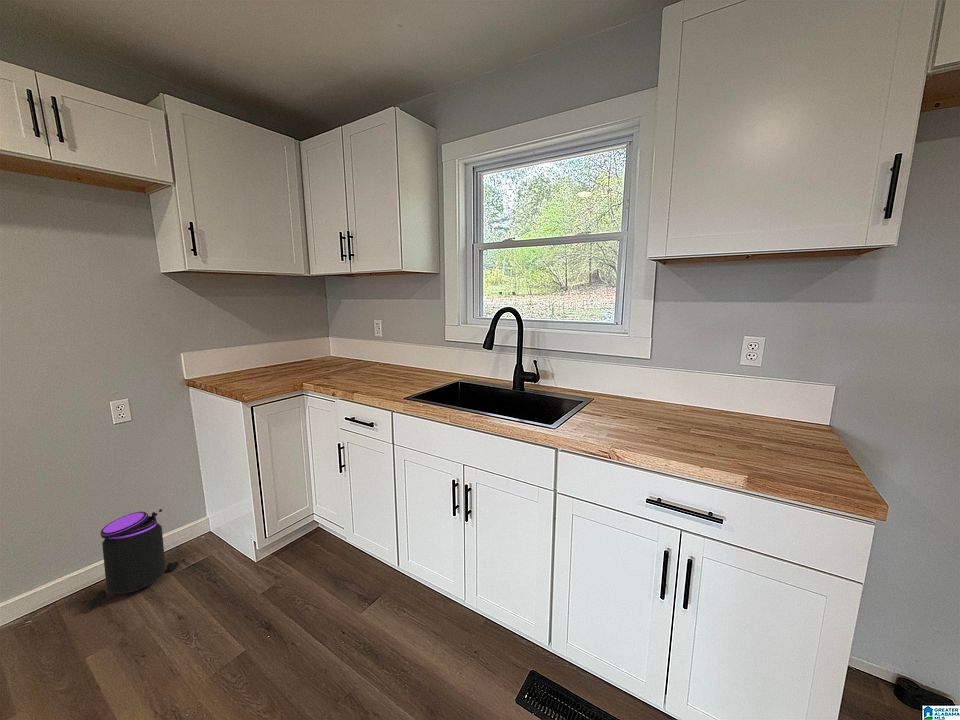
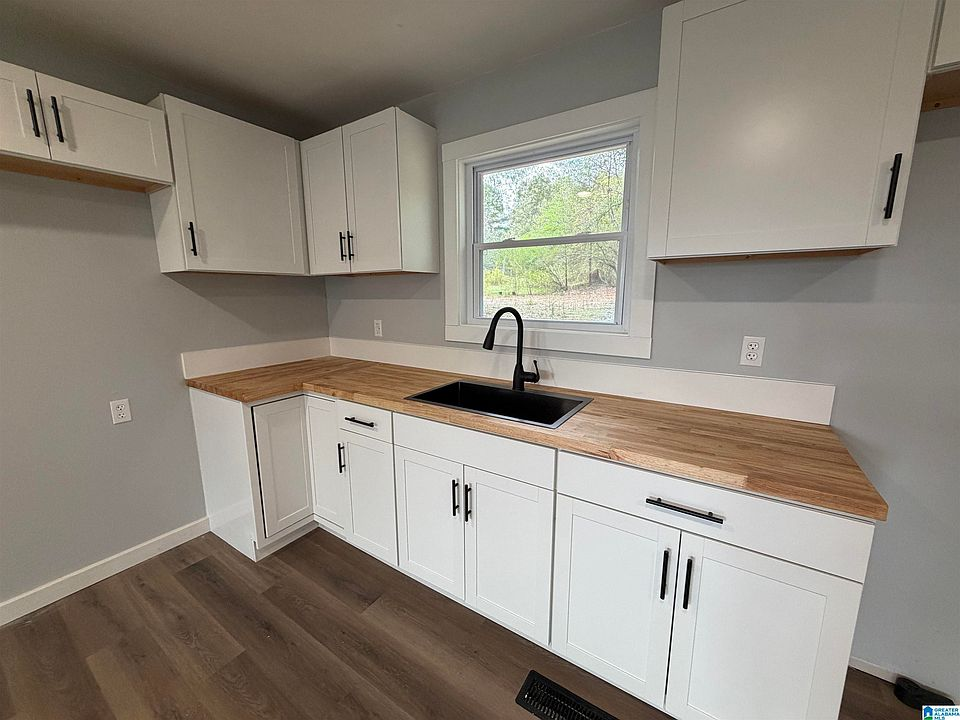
- trash can [88,508,180,611]
